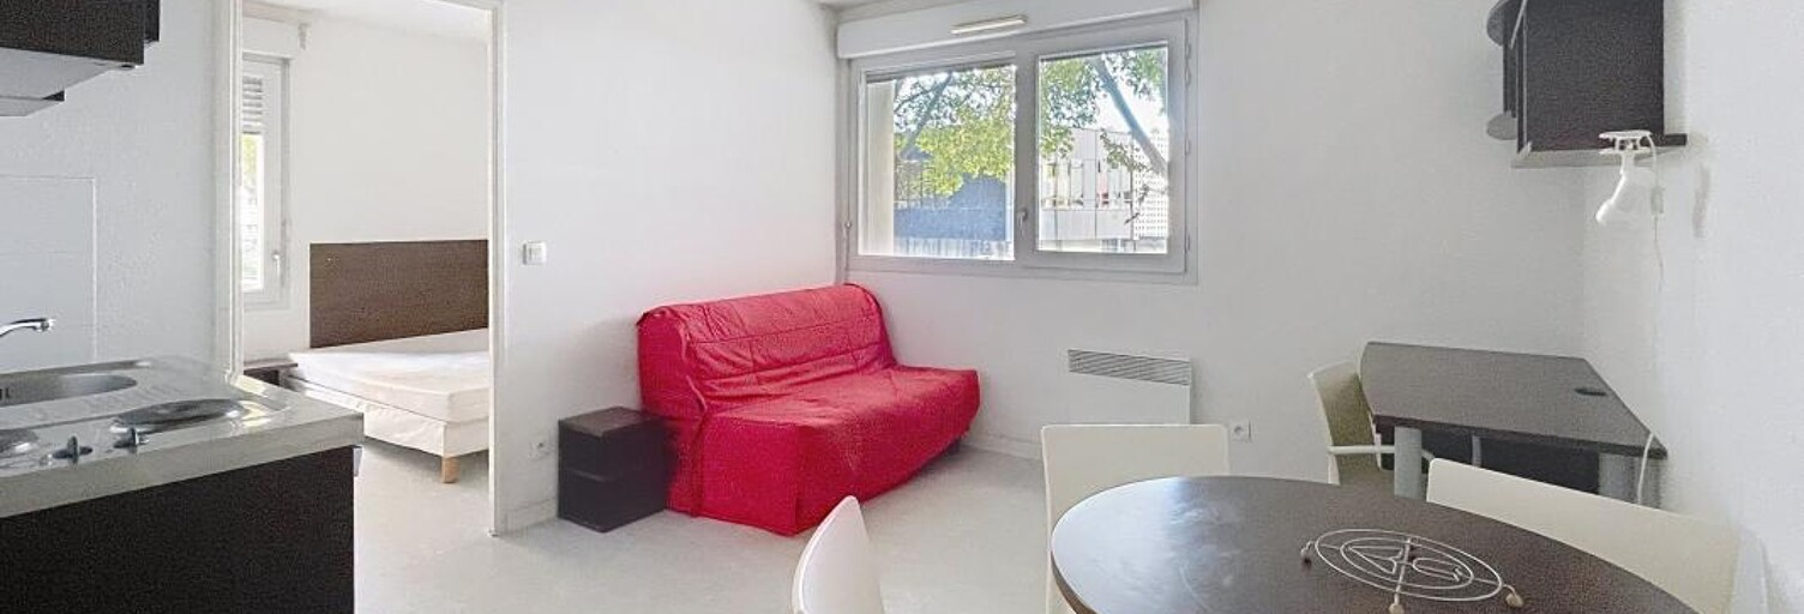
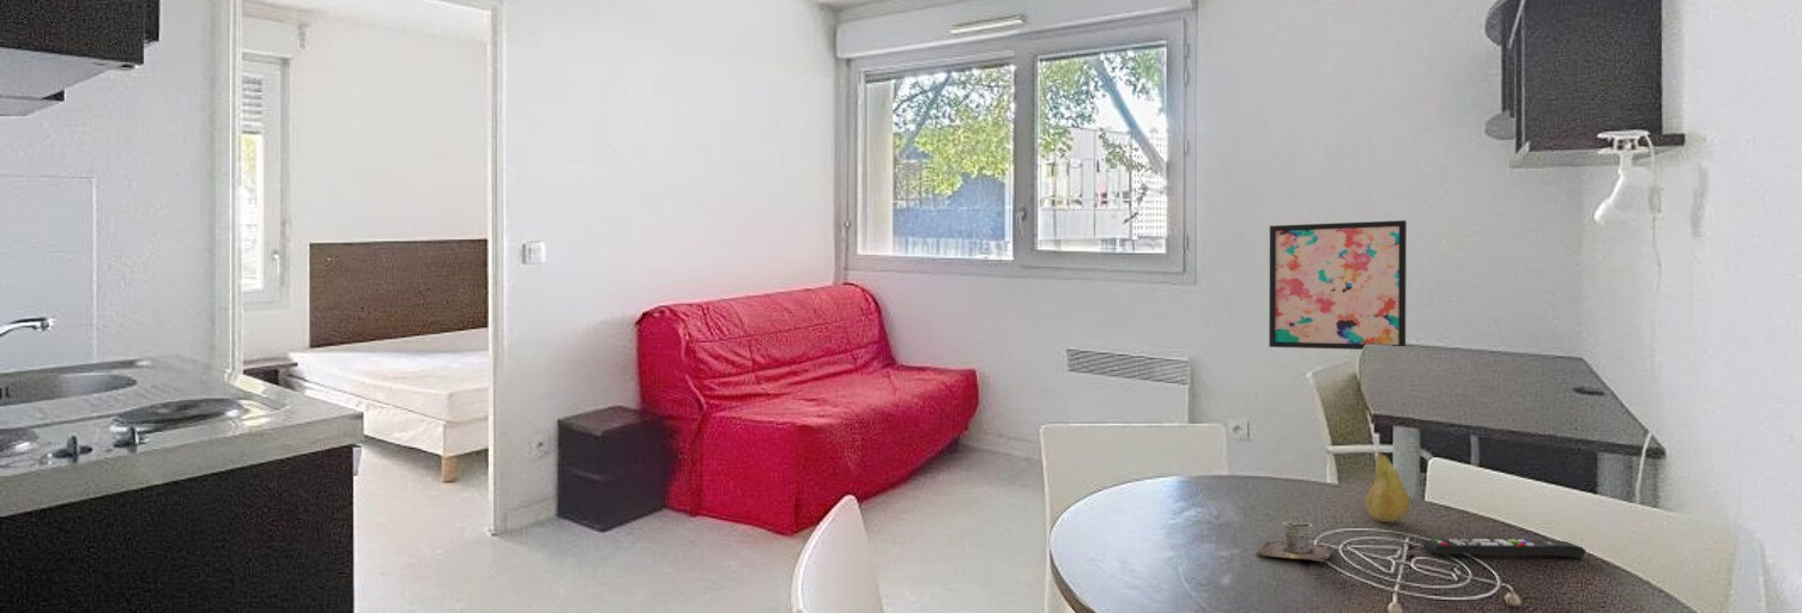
+ cup [1256,521,1335,564]
+ remote control [1422,538,1586,559]
+ wall art [1268,219,1408,351]
+ fruit [1366,451,1410,523]
